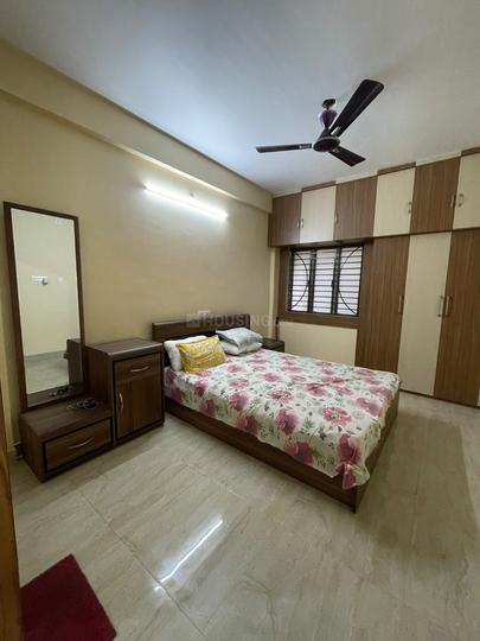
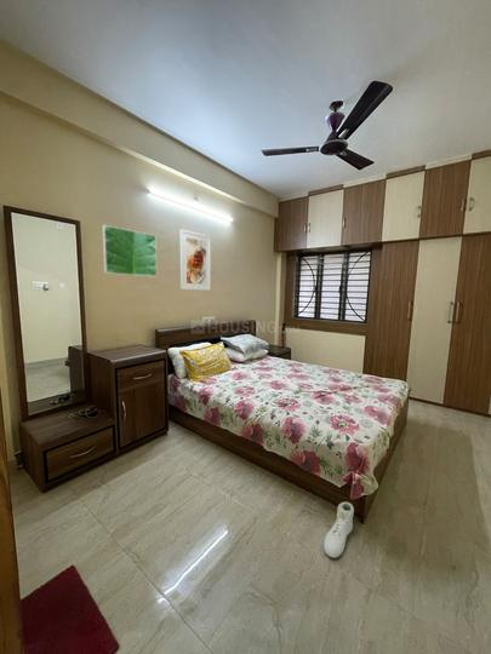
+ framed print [101,224,158,277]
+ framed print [179,228,212,292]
+ sneaker [322,501,355,558]
